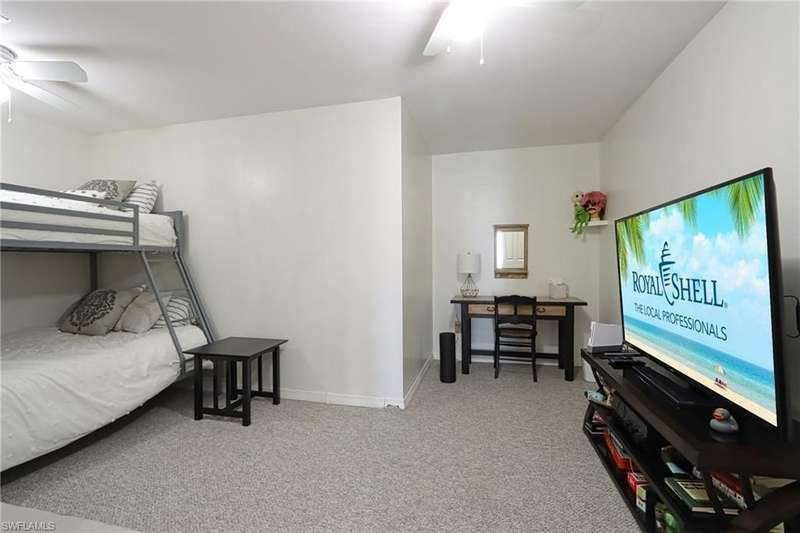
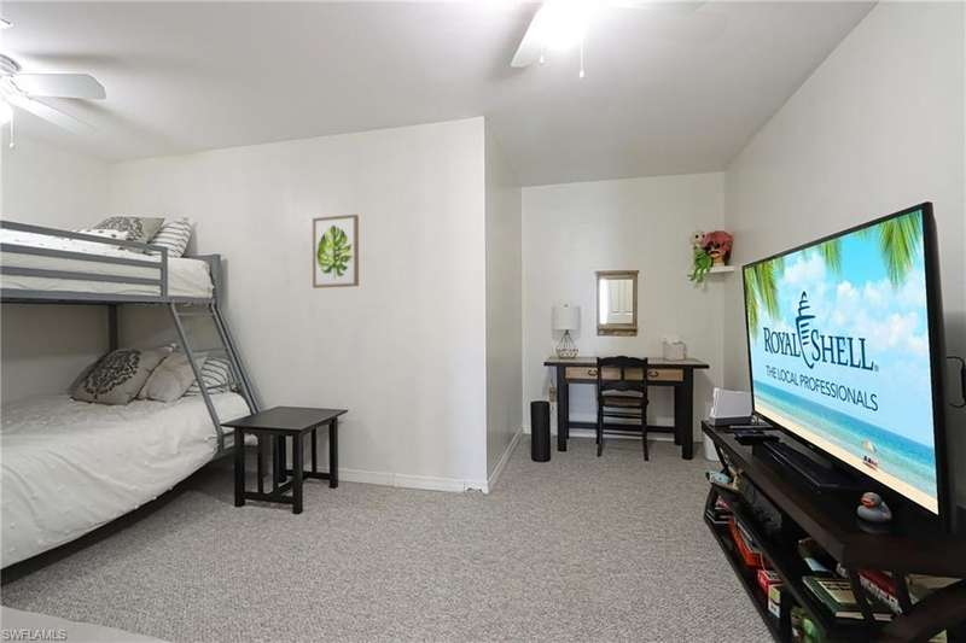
+ wall art [312,214,360,290]
